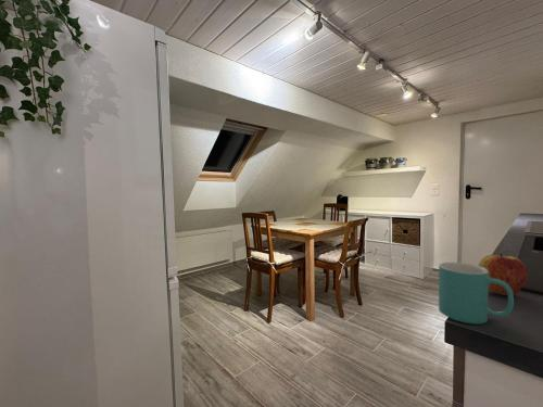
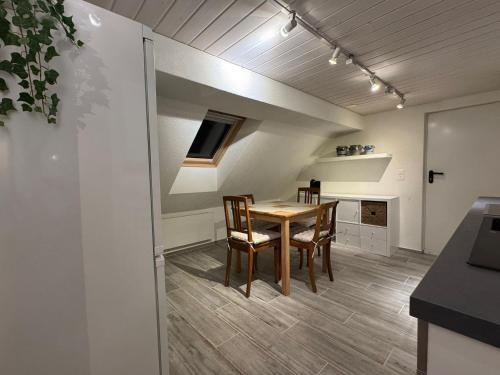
- mug [438,262,515,325]
- apple [478,253,529,296]
